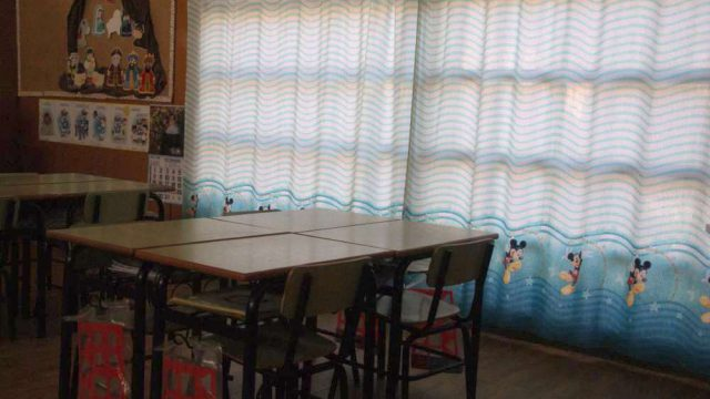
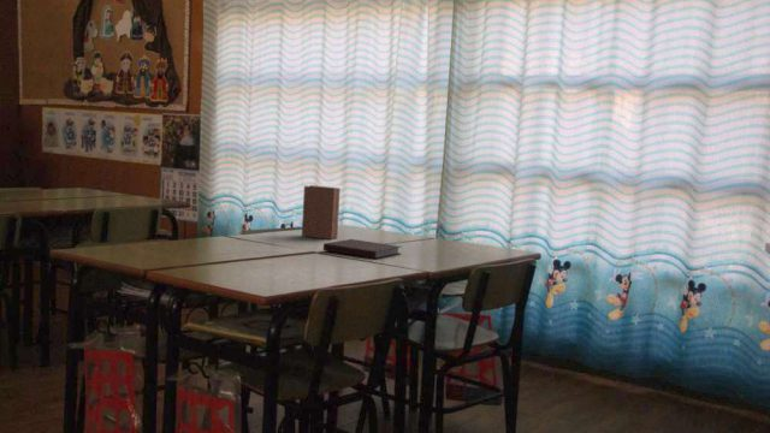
+ notebook [322,238,402,260]
+ book [301,184,342,241]
